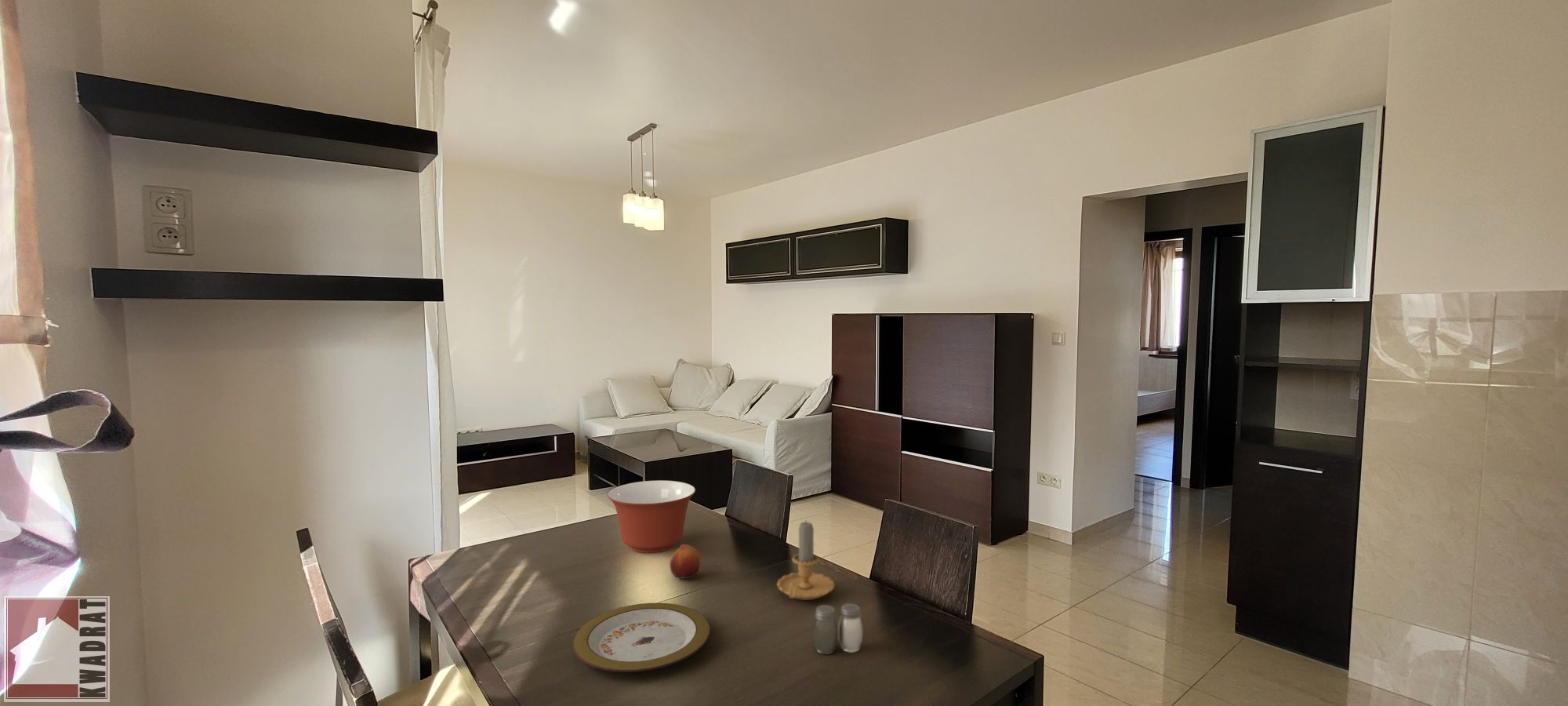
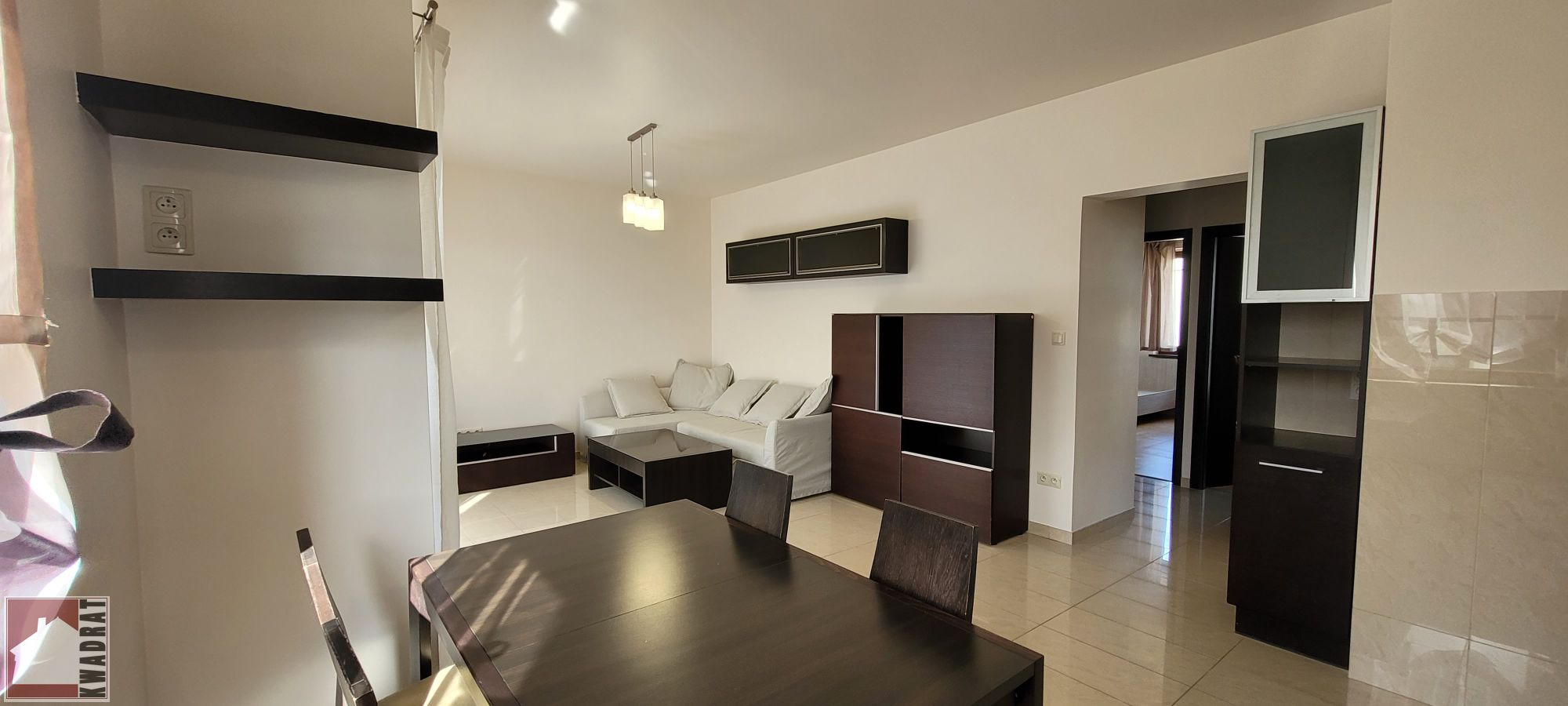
- plate [572,602,711,673]
- salt and pepper shaker [812,602,863,655]
- mixing bowl [607,480,696,554]
- fruit [669,544,702,580]
- candle [776,521,835,601]
